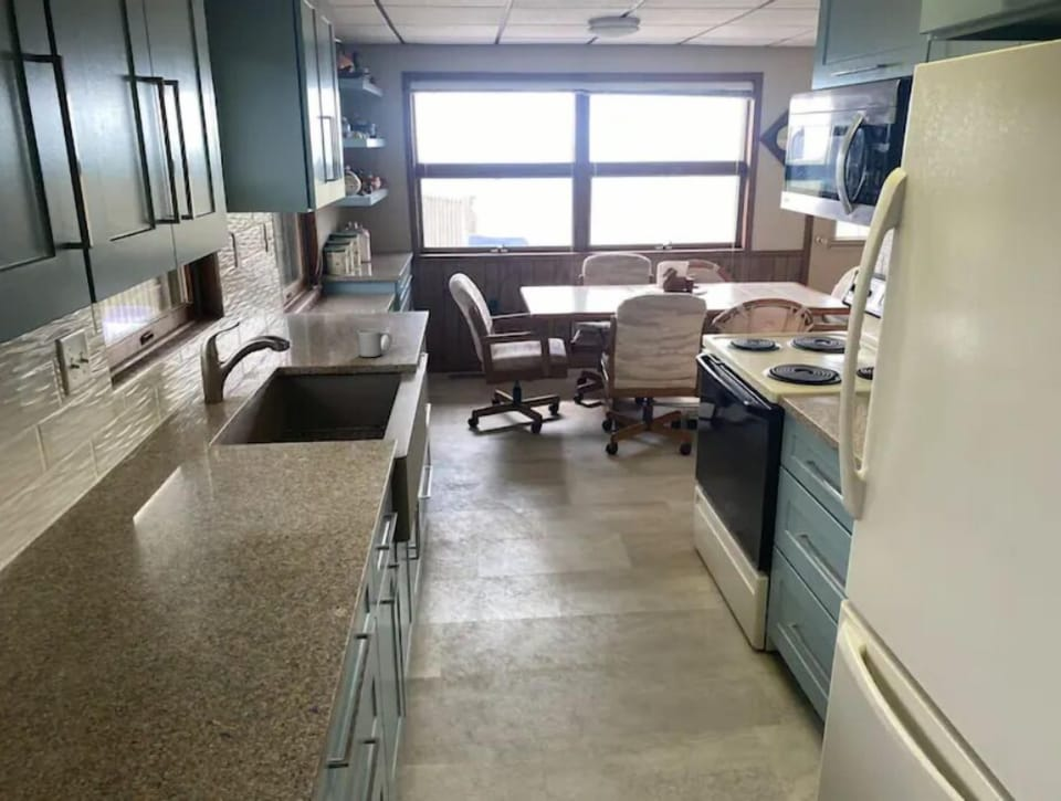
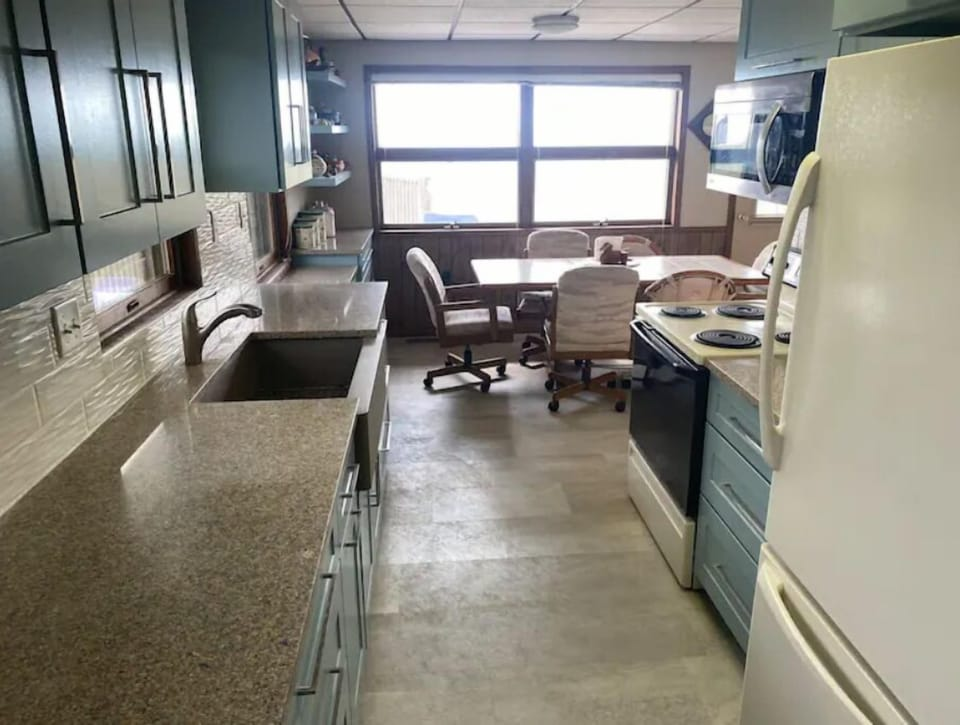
- mug [356,327,393,359]
